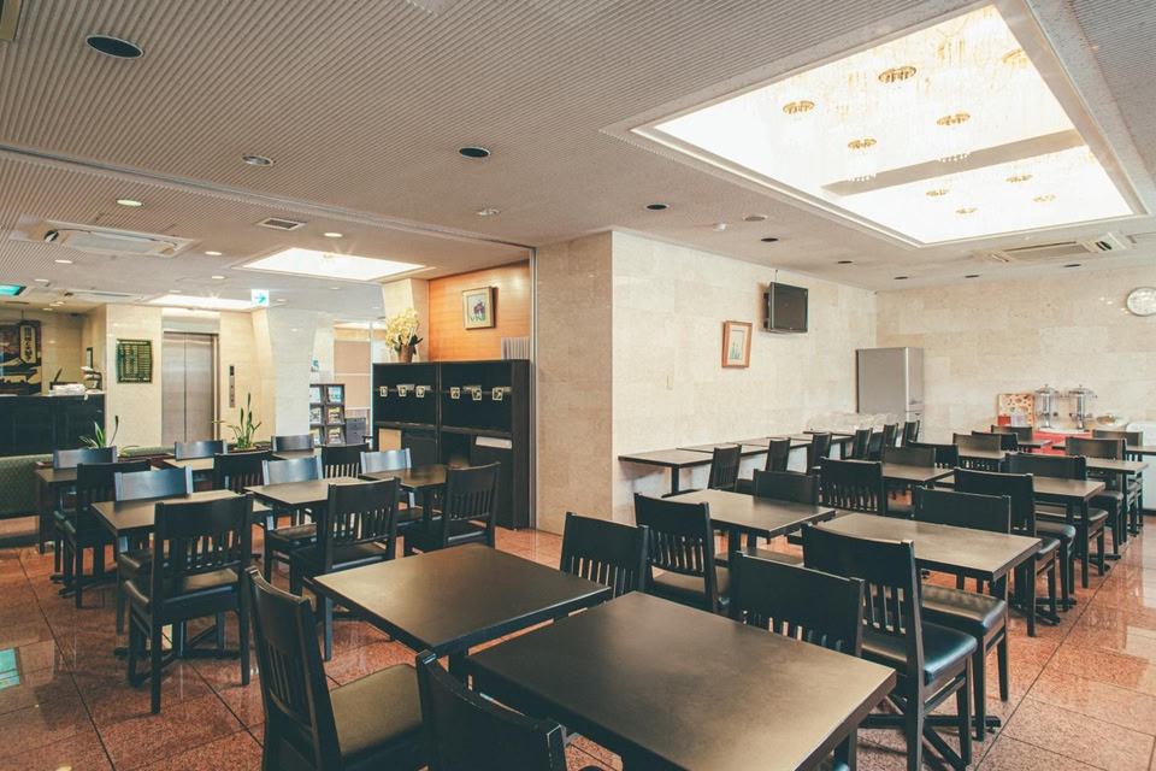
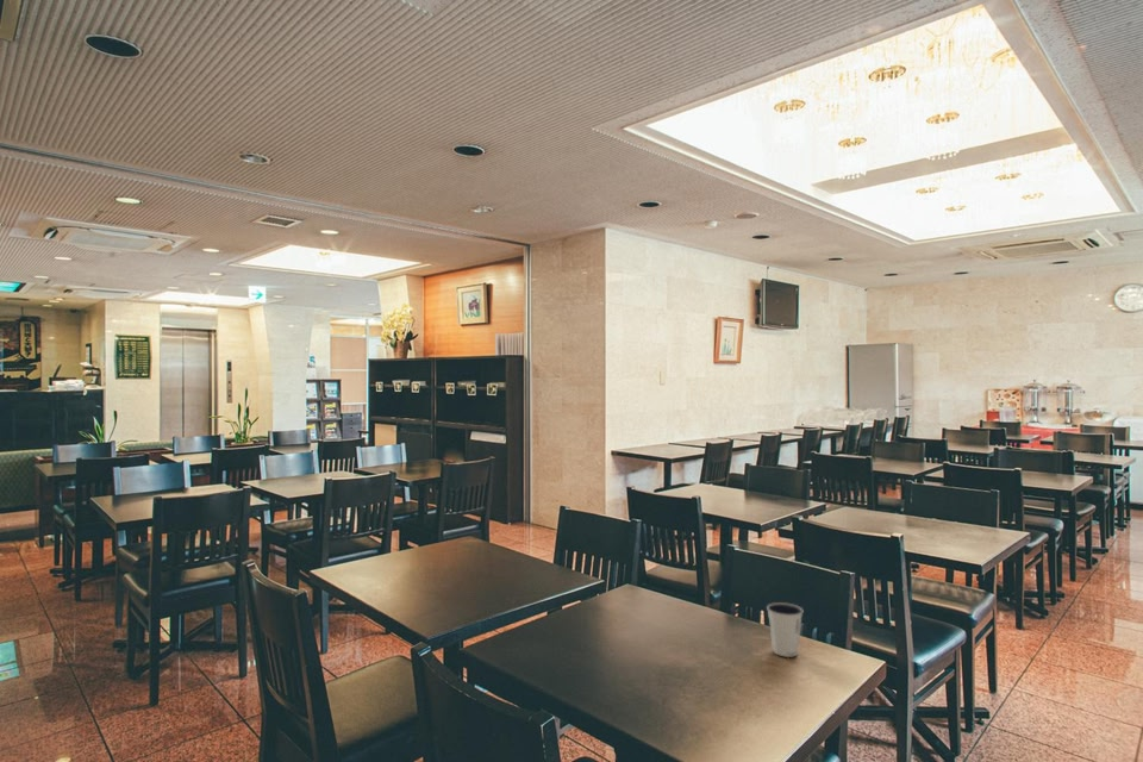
+ dixie cup [766,601,804,658]
